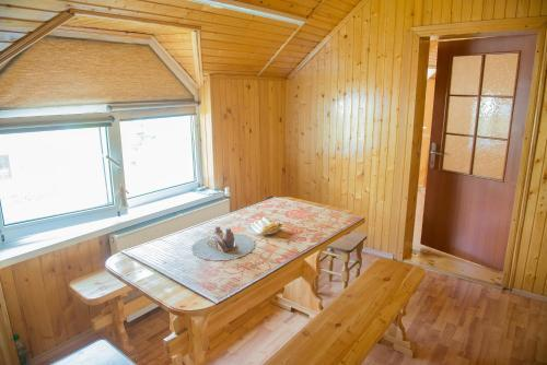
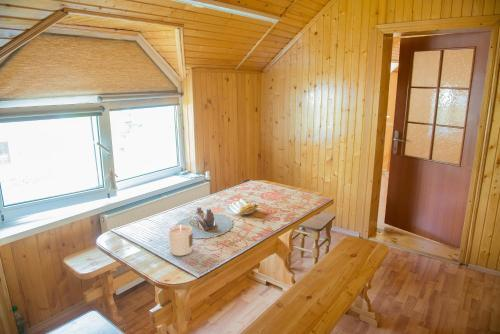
+ candle [168,223,193,257]
